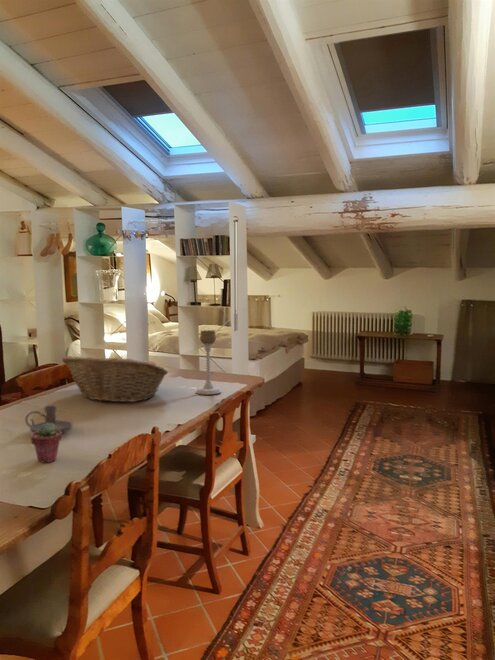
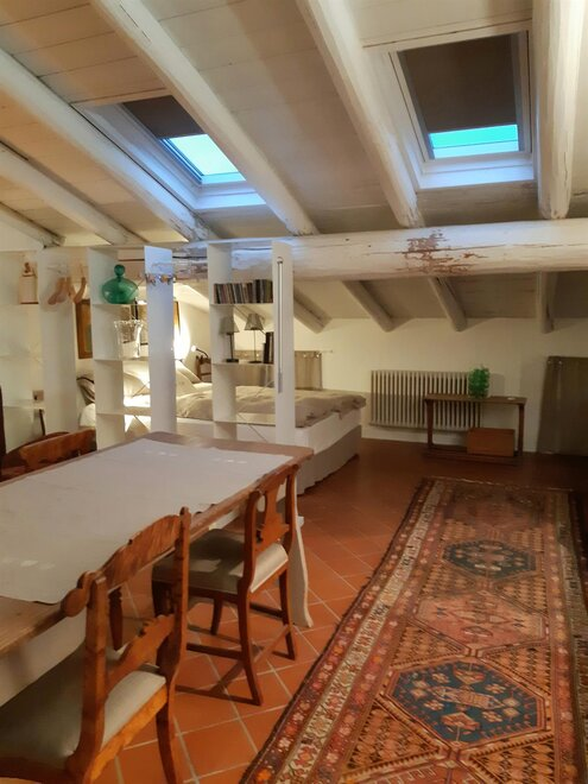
- candle holder [24,404,73,434]
- fruit basket [61,355,169,403]
- potted succulent [30,423,63,463]
- candle holder [195,329,222,396]
